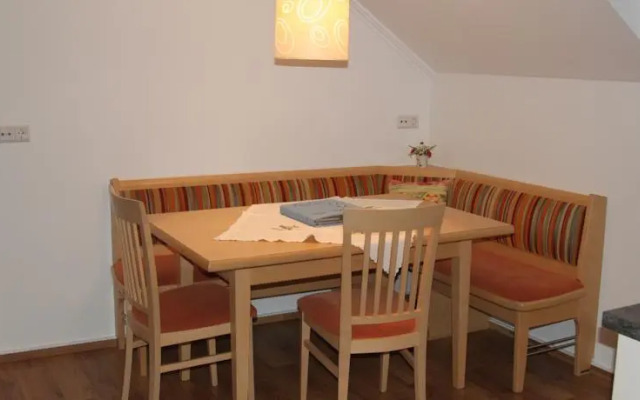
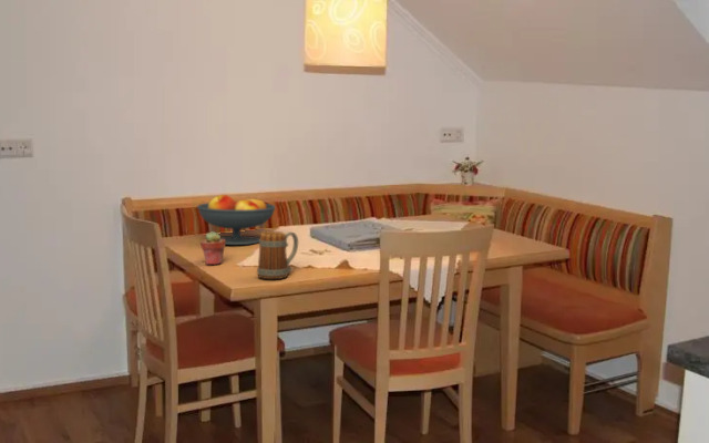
+ potted succulent [199,230,226,266]
+ fruit bowl [196,194,277,246]
+ mug [256,230,299,280]
